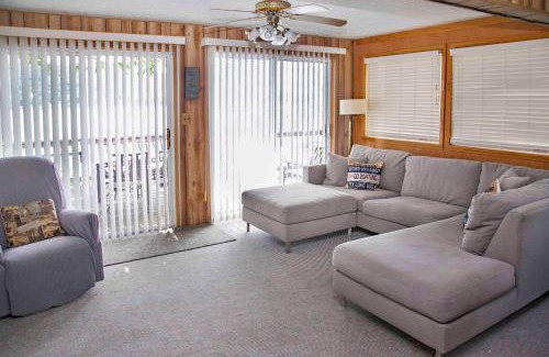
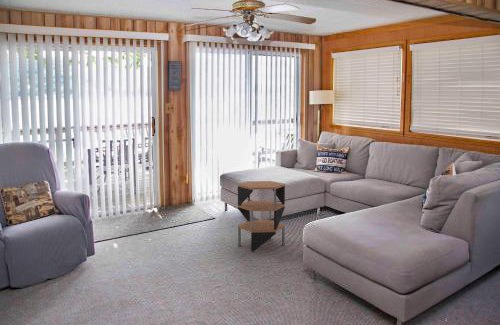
+ side table [237,180,286,253]
